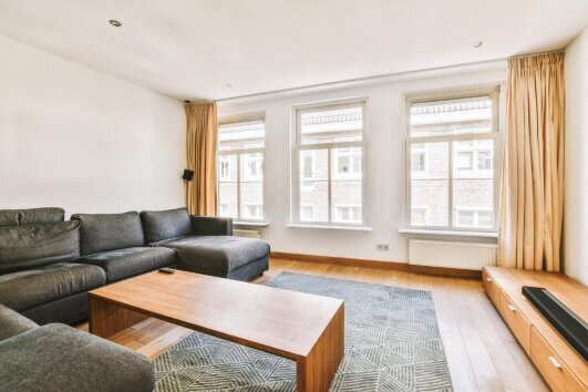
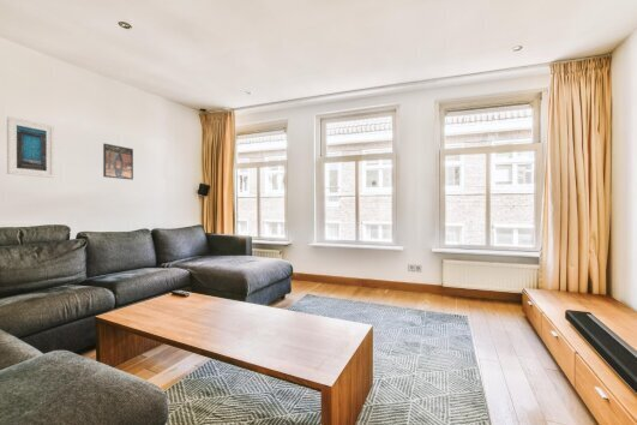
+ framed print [102,143,134,181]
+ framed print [6,115,55,179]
